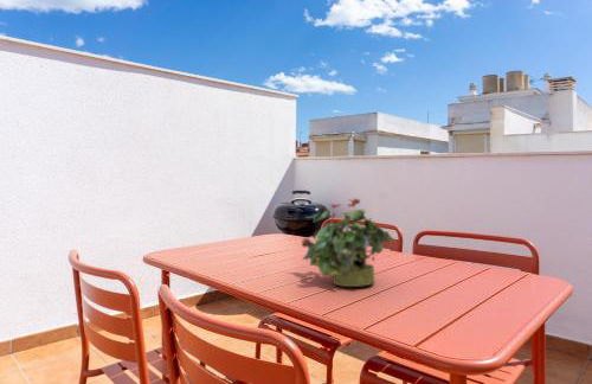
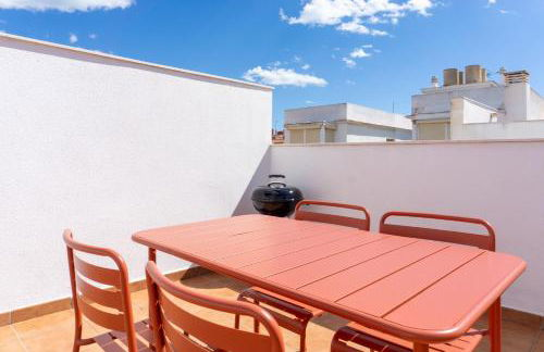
- potted plant [301,198,395,288]
